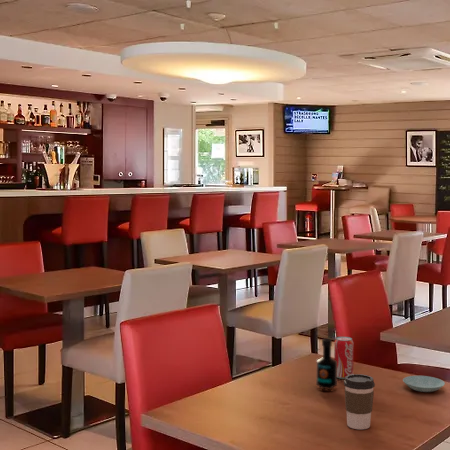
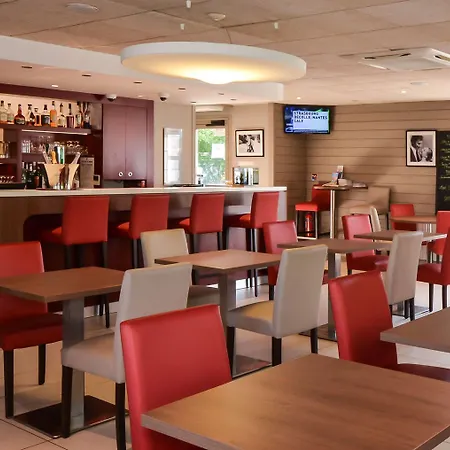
- coffee cup [343,373,376,430]
- beverage can [333,336,355,380]
- bottle [315,337,338,391]
- saucer [402,375,446,393]
